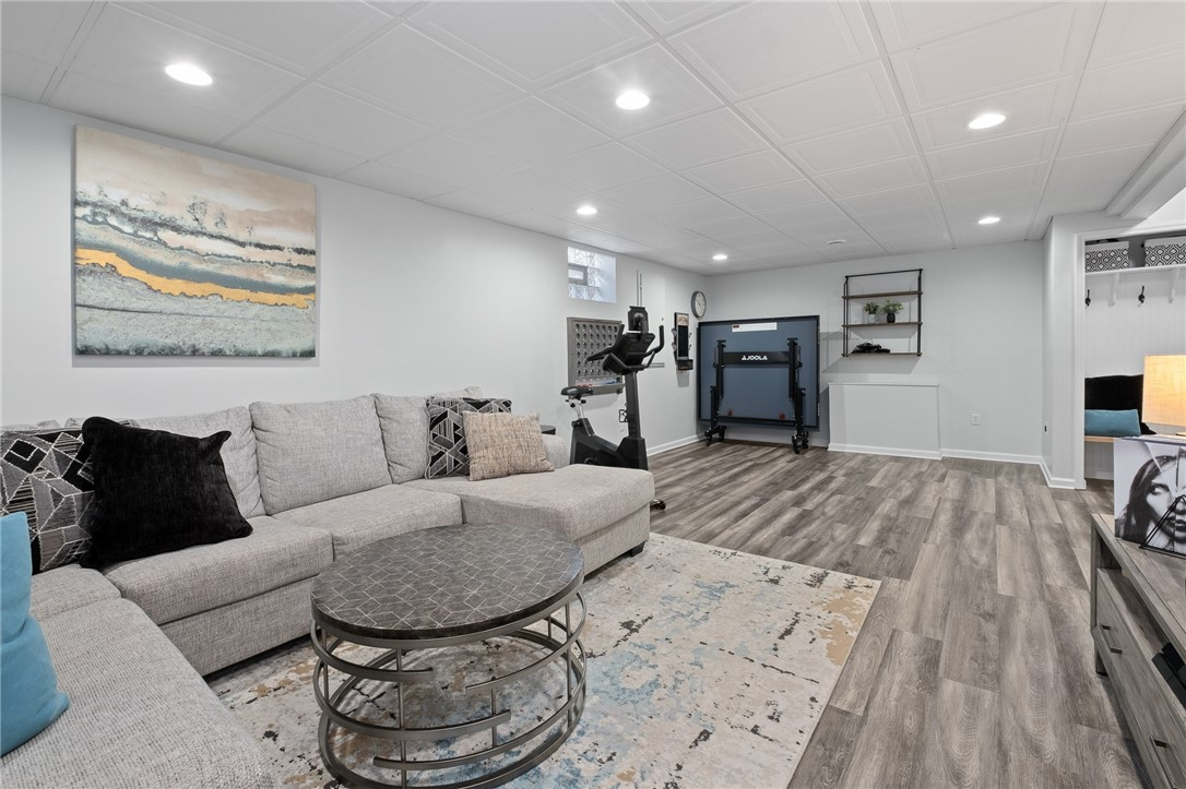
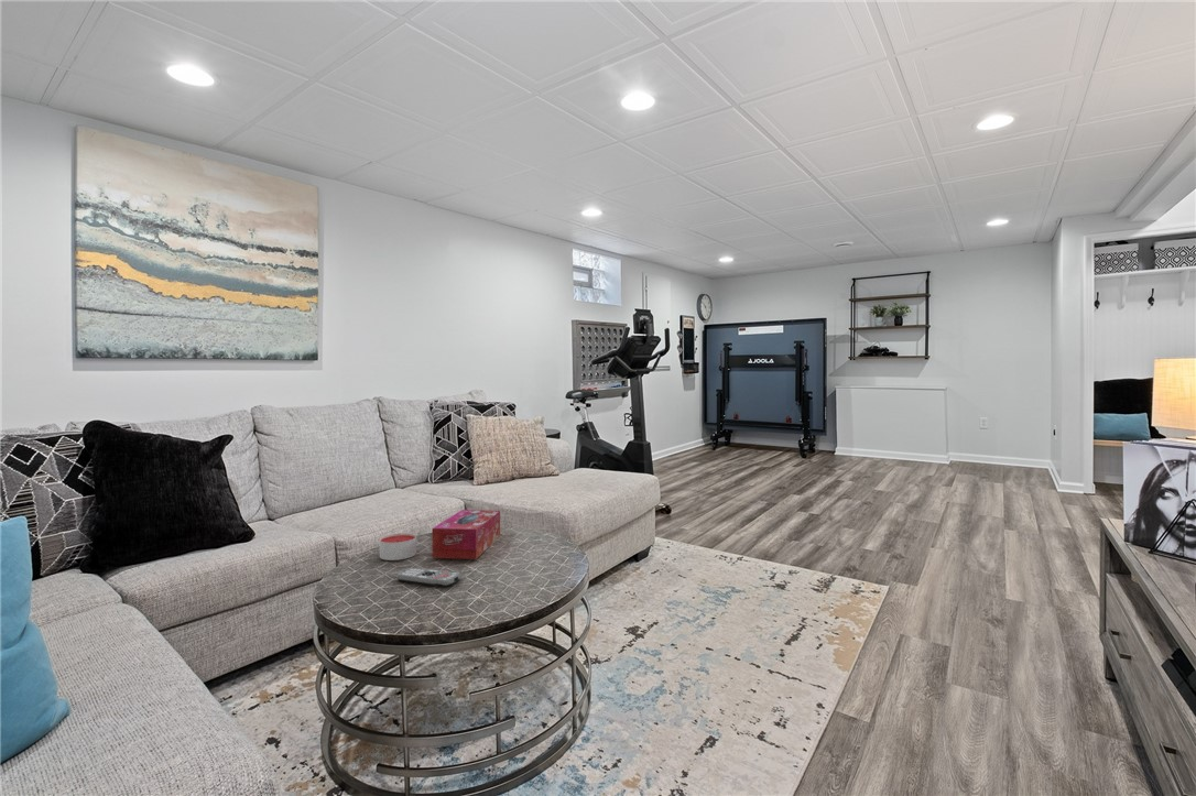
+ tissue box [431,509,501,560]
+ candle [379,533,417,561]
+ remote control [395,567,463,588]
